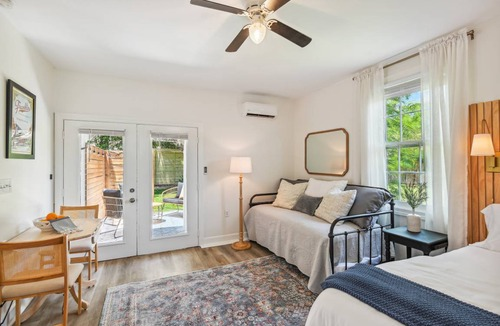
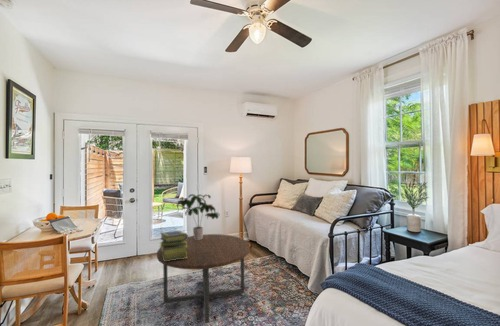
+ potted plant [176,193,221,240]
+ stack of books [158,230,189,261]
+ coffee table [156,233,251,326]
